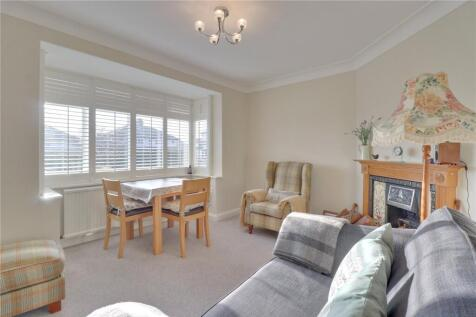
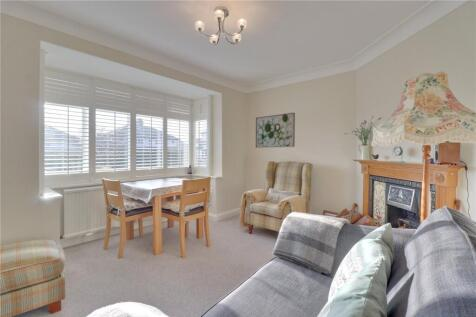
+ wall art [255,112,296,149]
